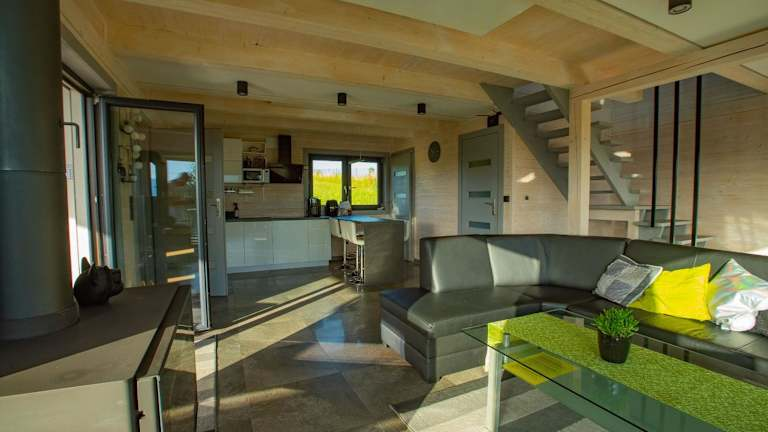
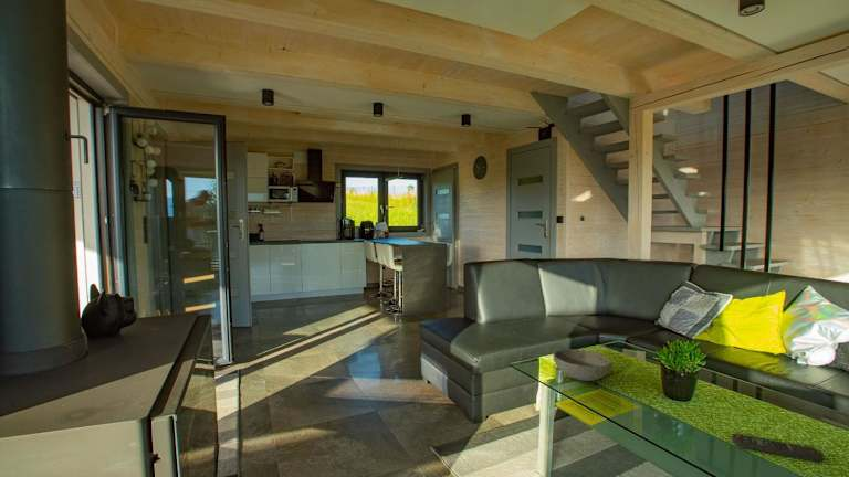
+ bowl [553,348,612,382]
+ remote control [731,433,825,464]
